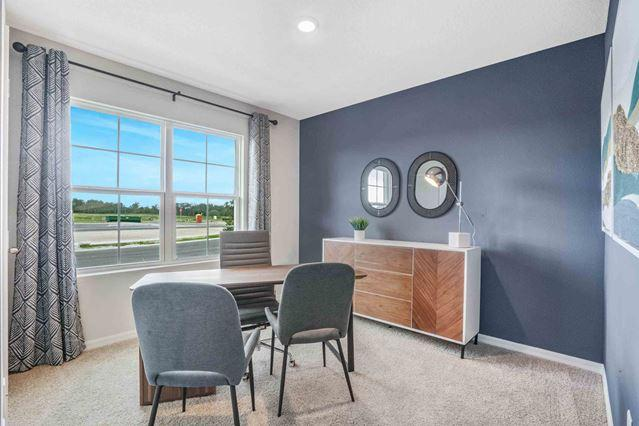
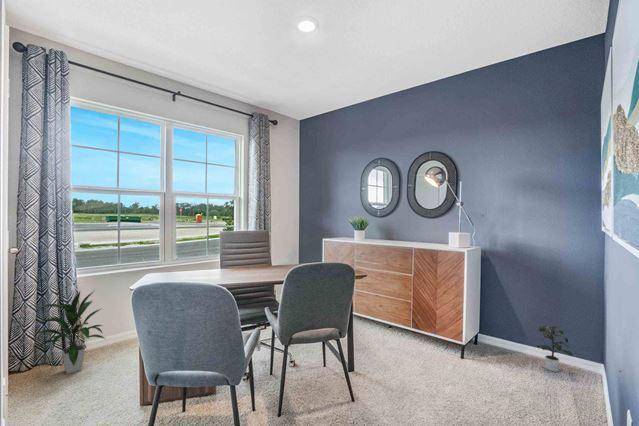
+ potted plant [537,324,574,373]
+ indoor plant [30,289,107,375]
